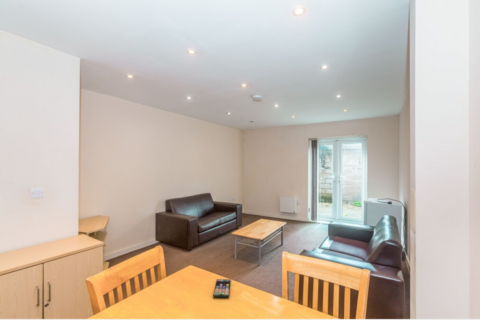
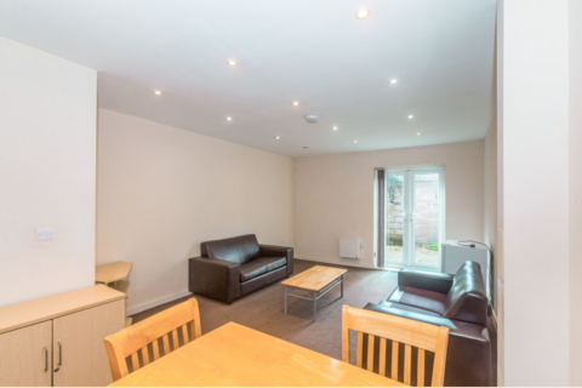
- smartphone [212,278,232,298]
